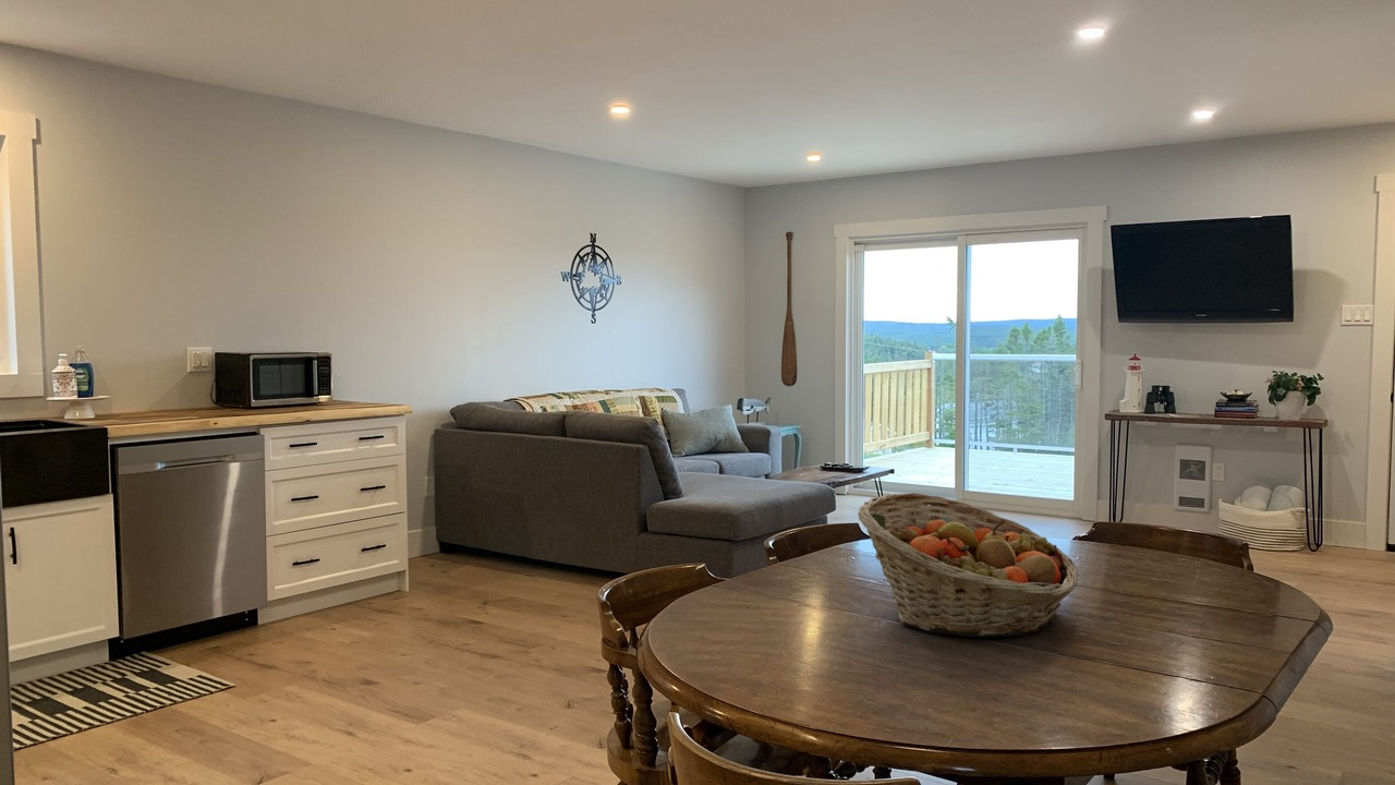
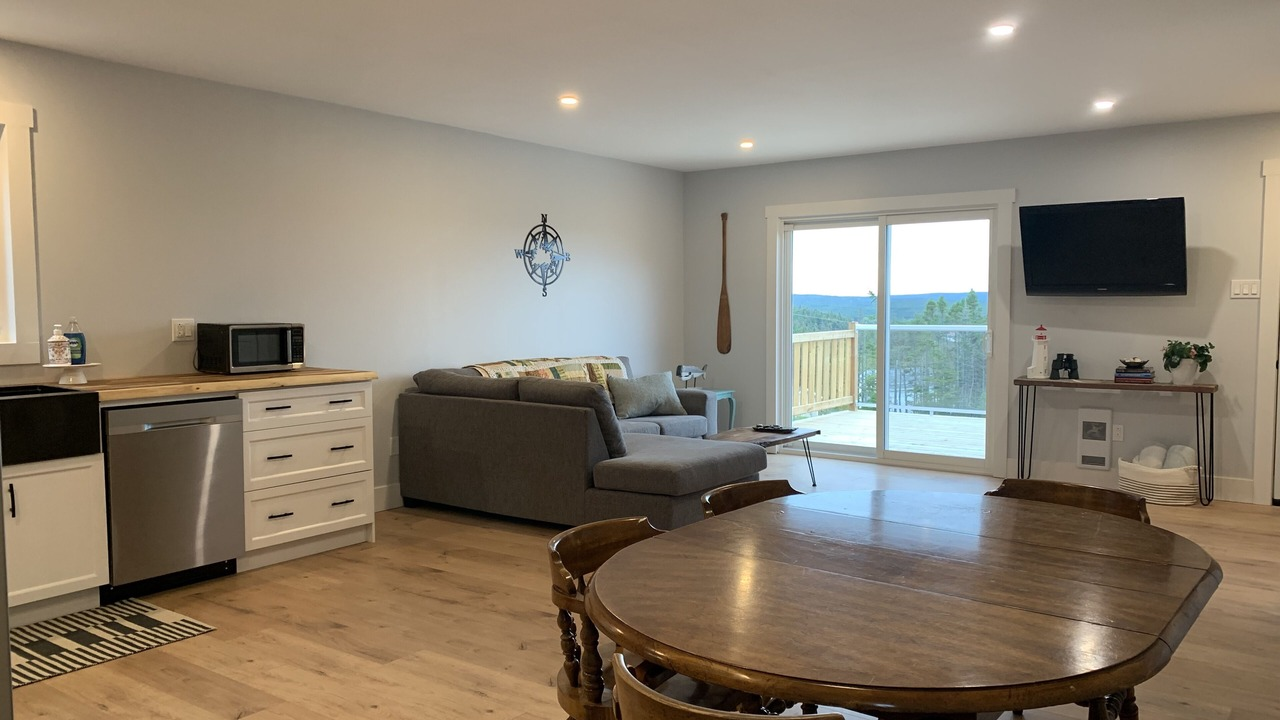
- fruit basket [857,492,1079,639]
